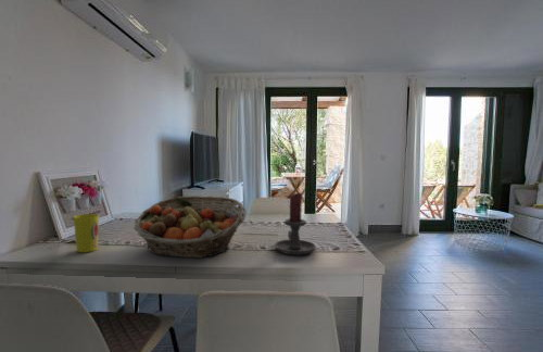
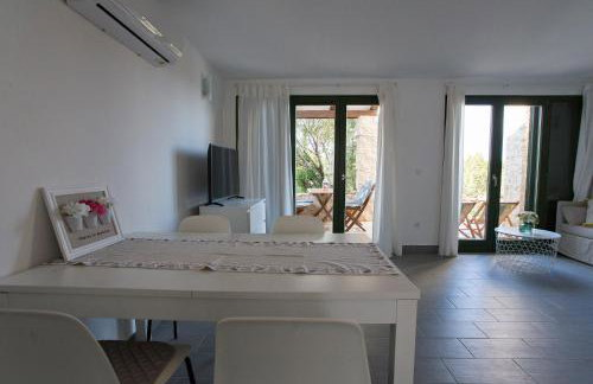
- fruit basket [132,196,247,259]
- candle holder [274,192,317,255]
- cup [73,213,100,253]
